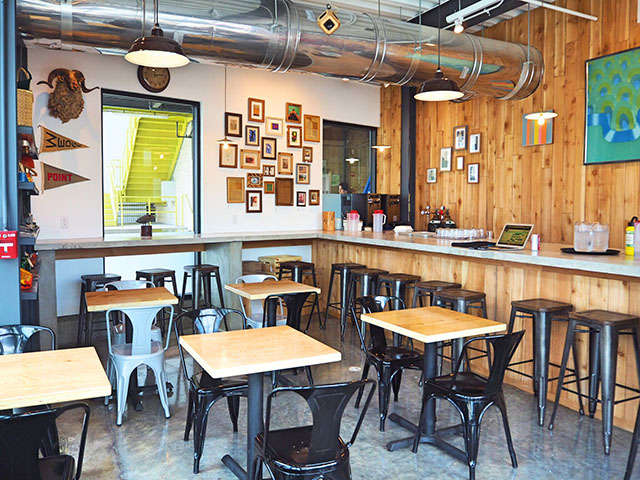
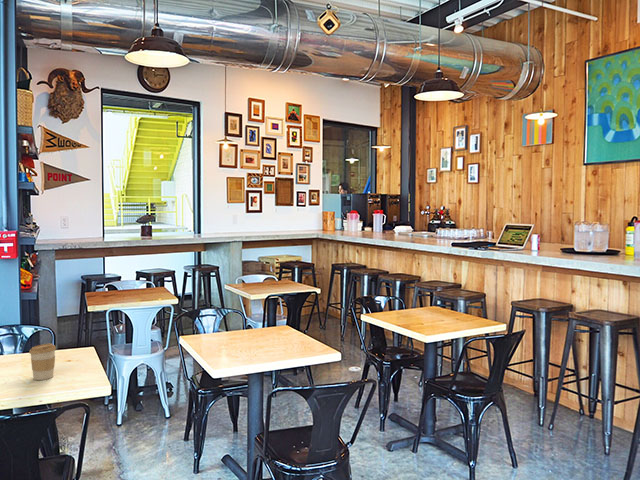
+ coffee cup [28,342,57,381]
